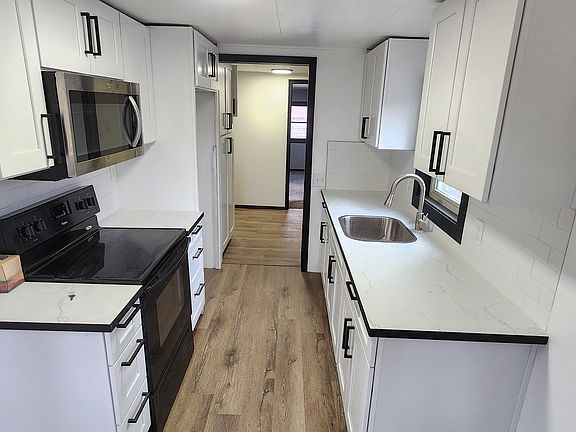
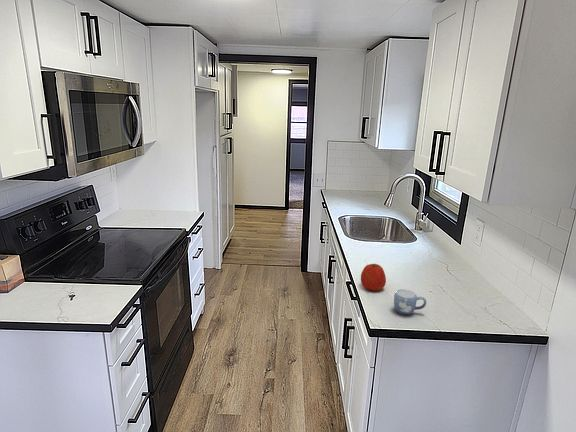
+ apple [360,263,387,292]
+ mug [393,288,427,316]
